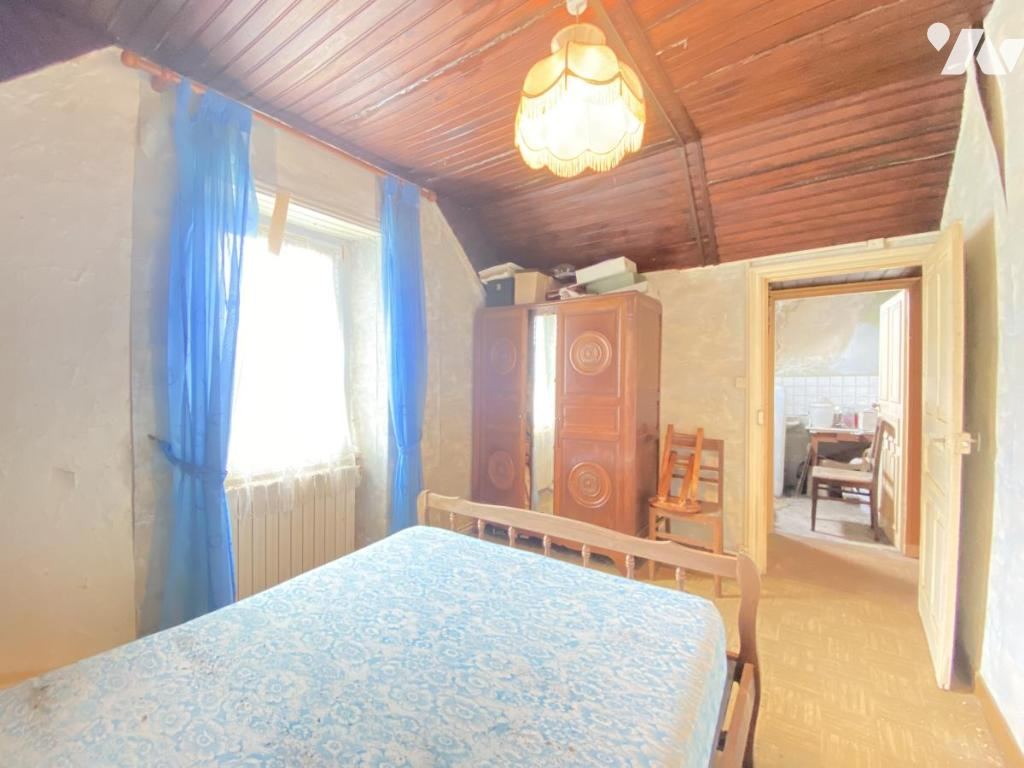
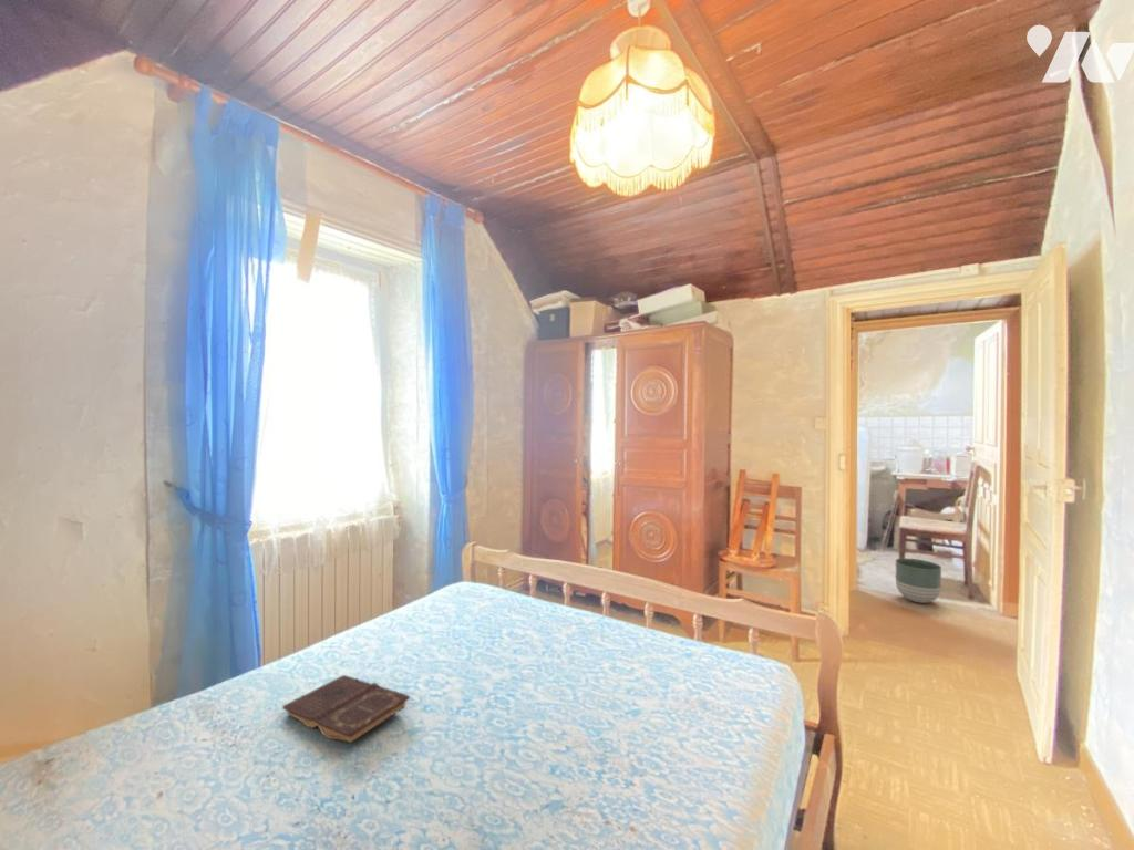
+ book [281,674,411,744]
+ planter [895,557,942,604]
